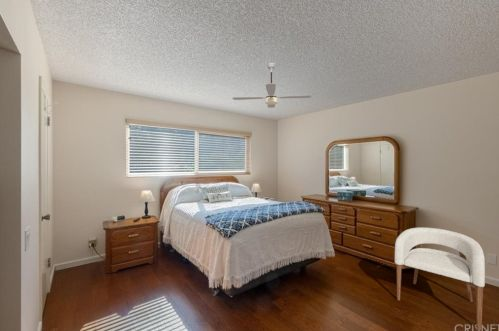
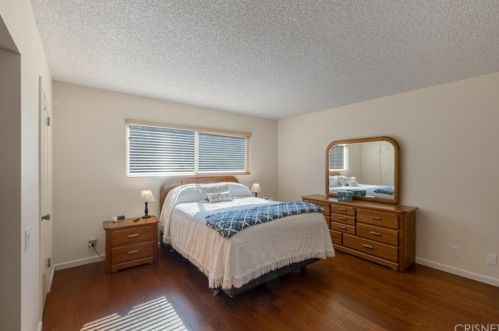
- armchair [394,227,486,331]
- ceiling fan [232,62,312,109]
